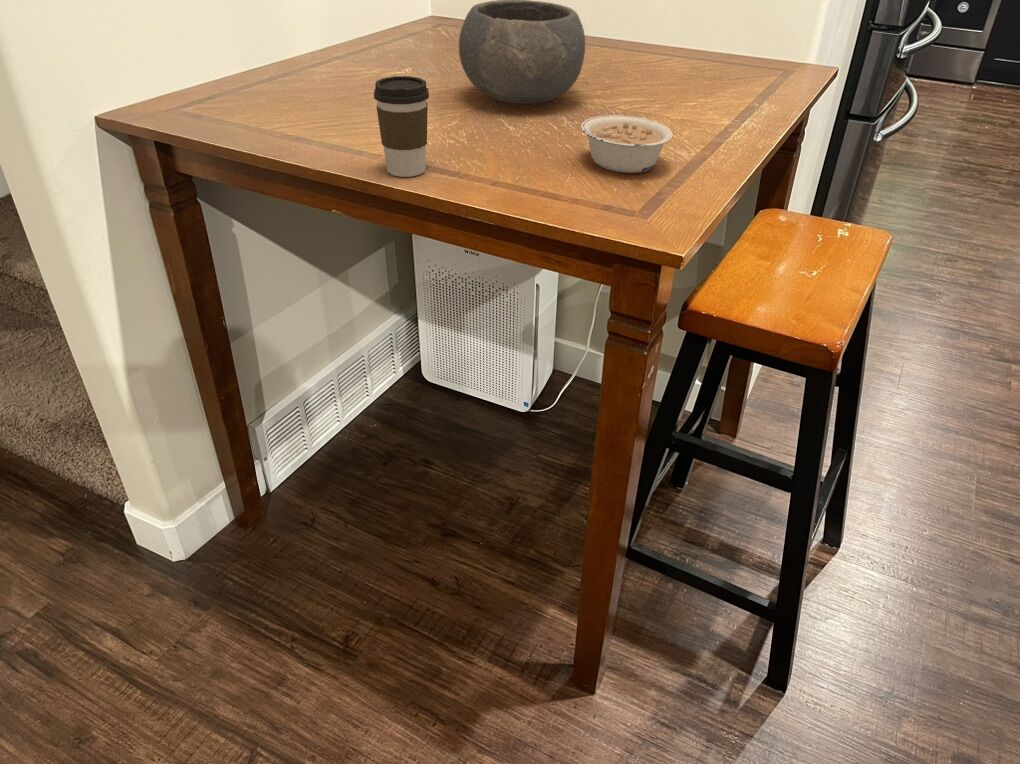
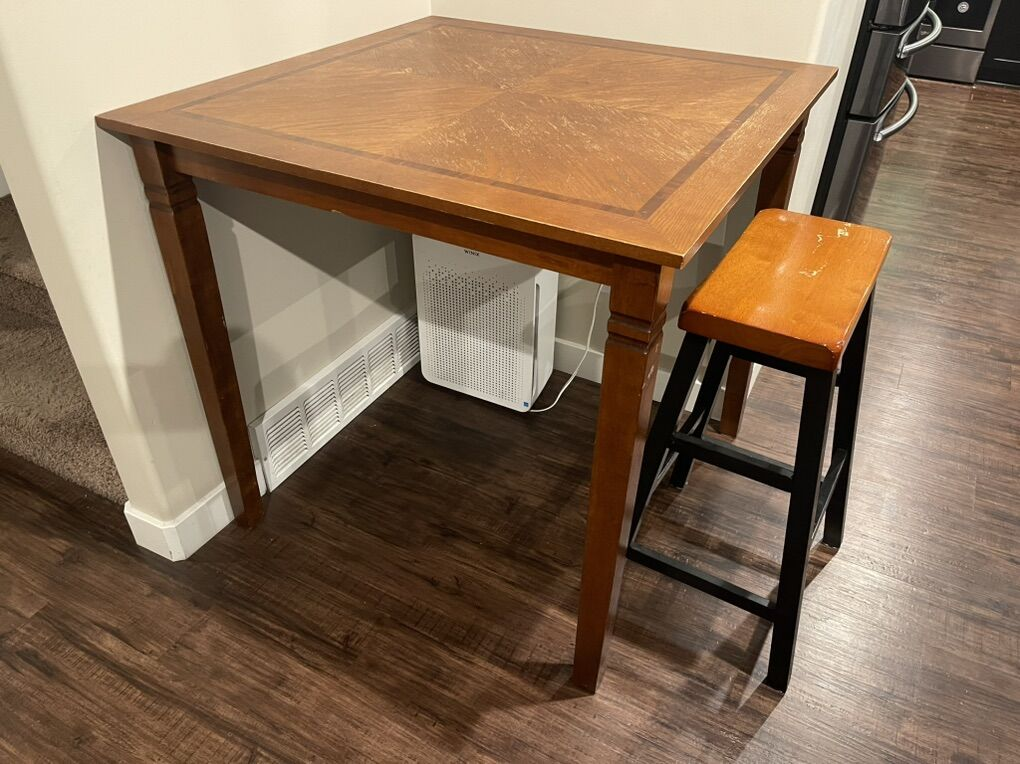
- legume [580,114,674,174]
- bowl [458,0,586,105]
- coffee cup [373,75,430,178]
